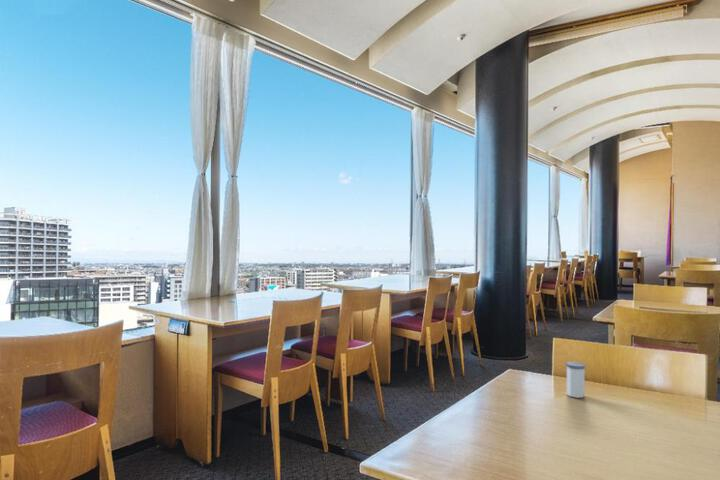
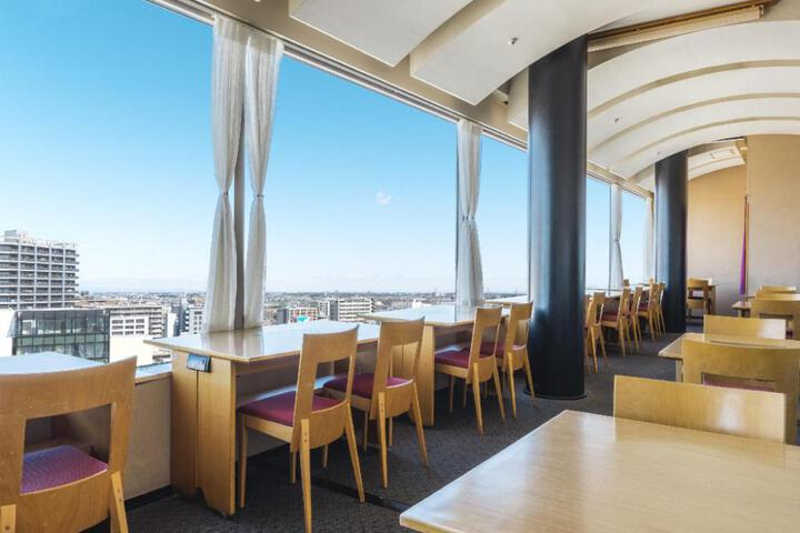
- salt shaker [565,361,586,399]
